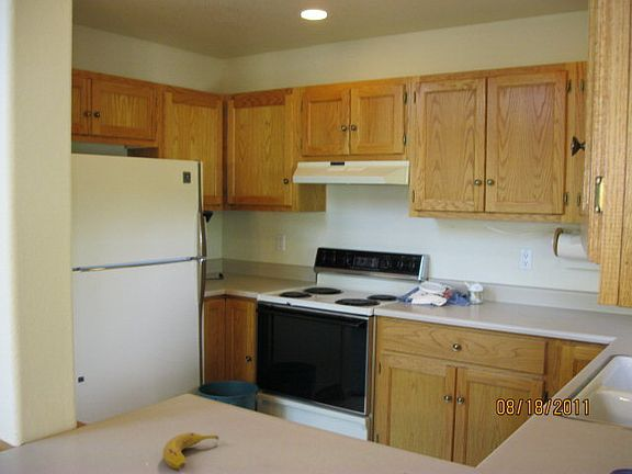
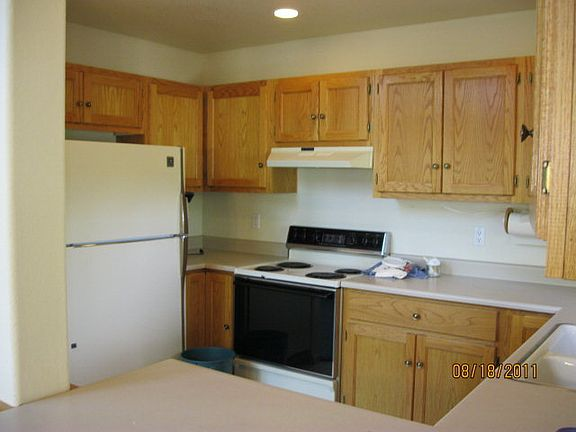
- fruit [162,431,221,470]
